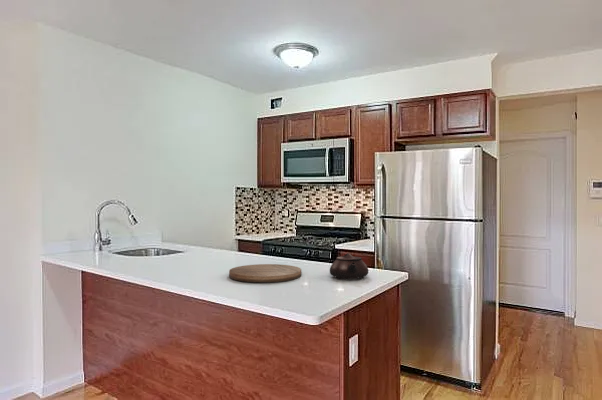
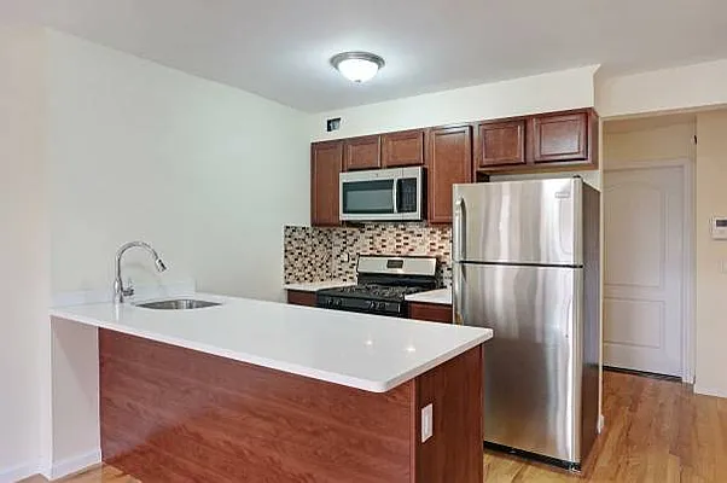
- teapot [329,252,369,280]
- cutting board [228,263,302,283]
